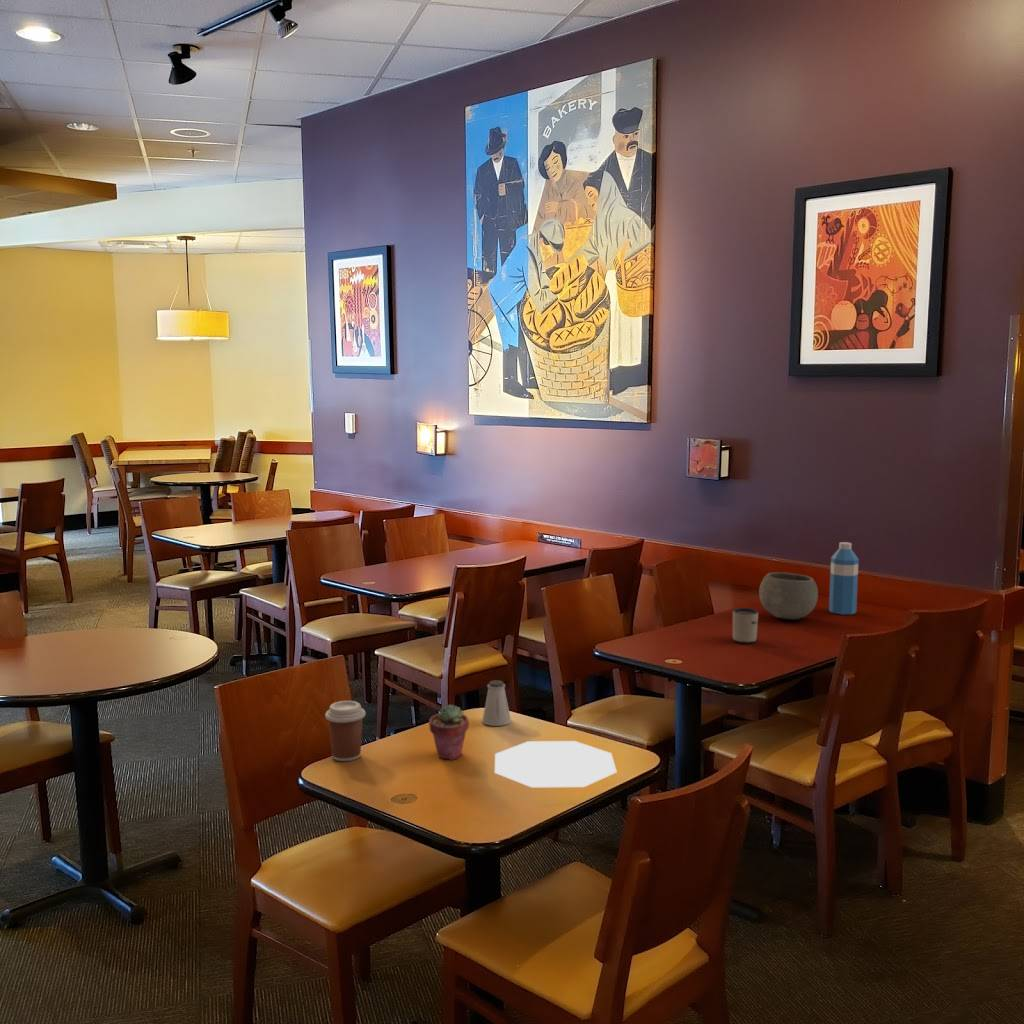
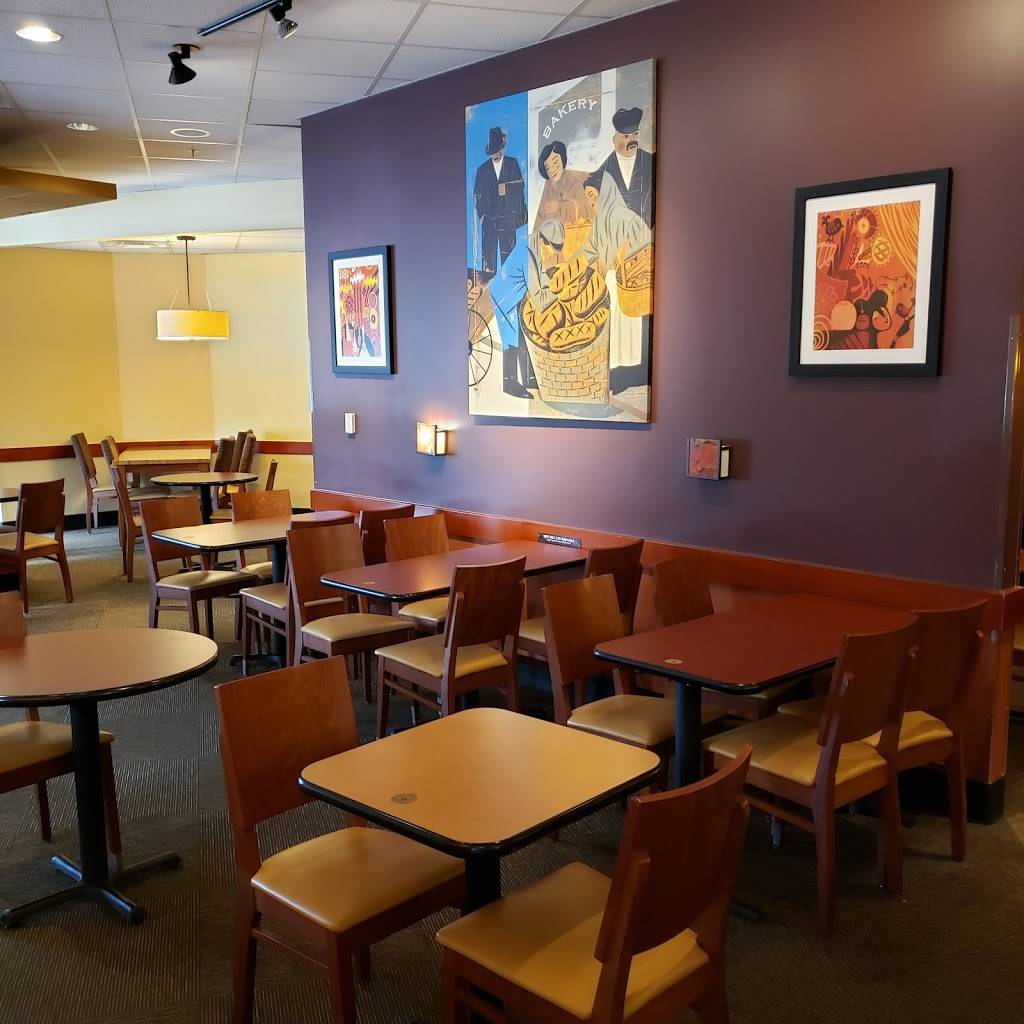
- potted succulent [428,703,470,761]
- coffee cup [324,700,367,762]
- water bottle [828,541,860,615]
- plate [494,740,618,788]
- mug [732,607,759,645]
- bowl [758,571,819,620]
- saltshaker [481,679,512,727]
